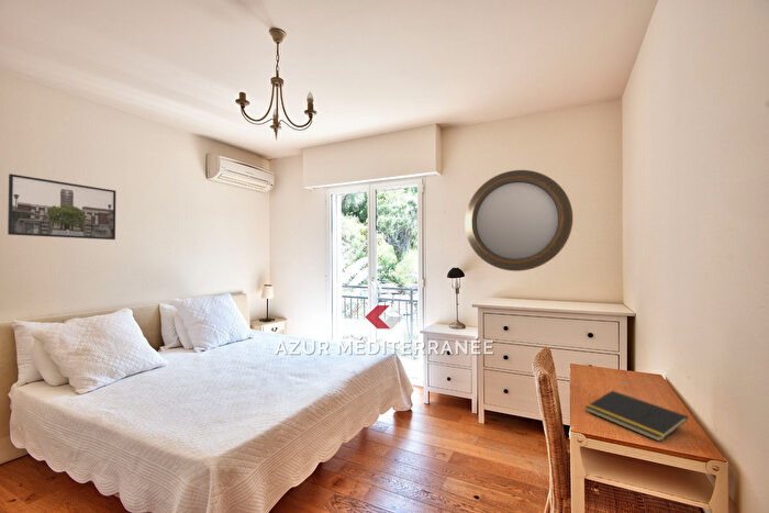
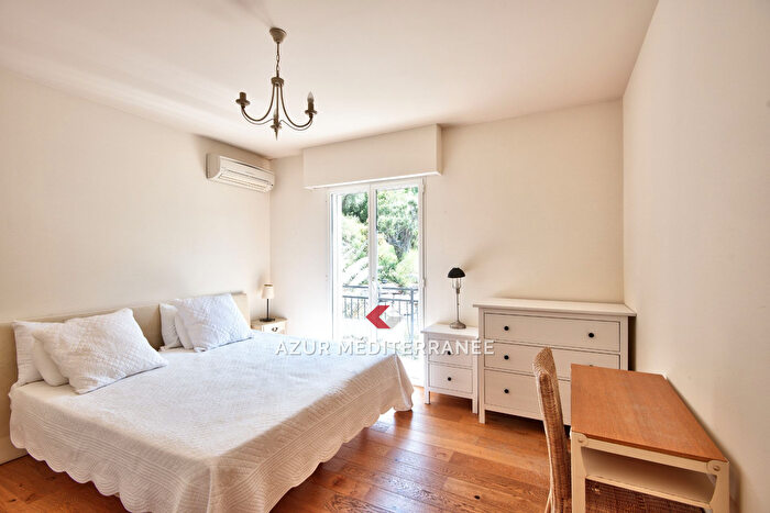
- notepad [583,390,689,443]
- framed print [7,172,116,241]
- home mirror [464,169,573,272]
